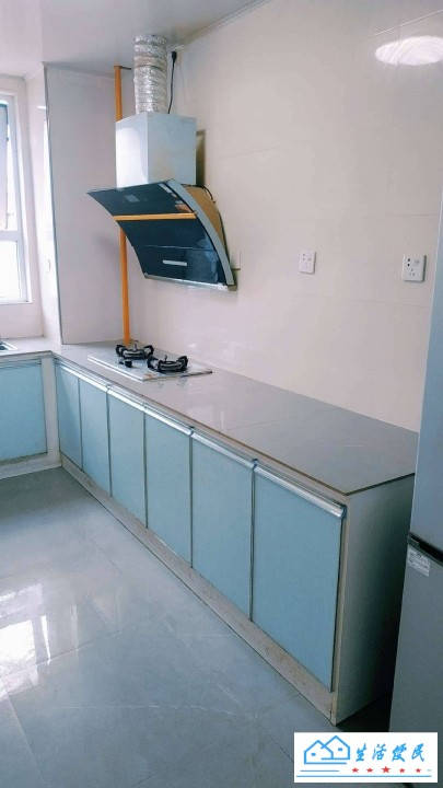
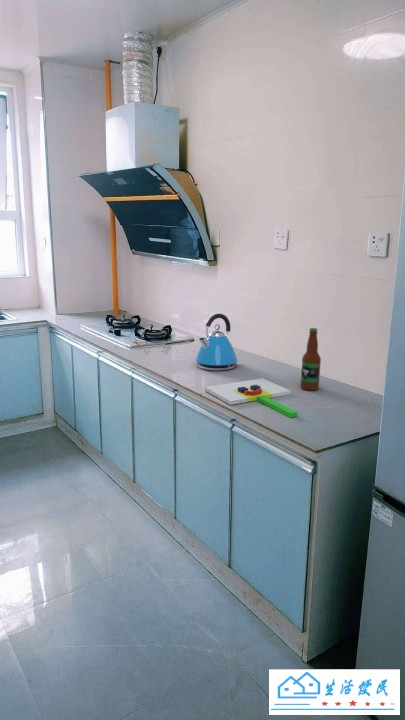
+ bottle [300,327,322,392]
+ chopping board [204,377,298,418]
+ kettle [195,313,238,372]
